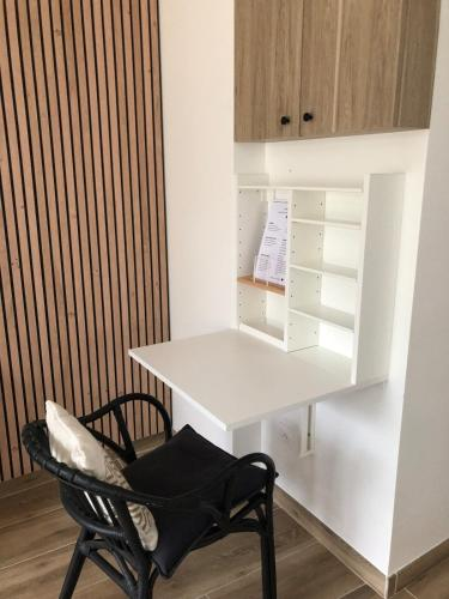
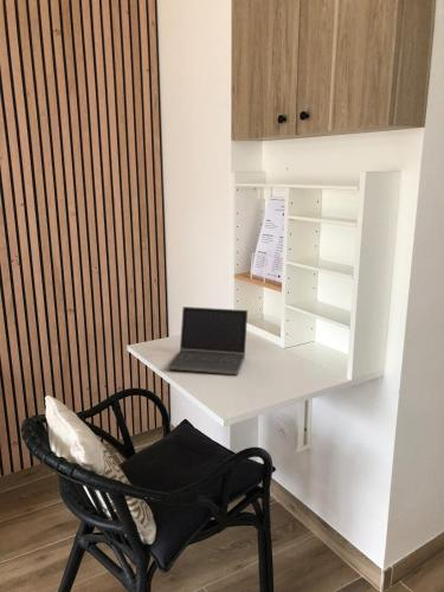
+ laptop computer [167,305,249,375]
